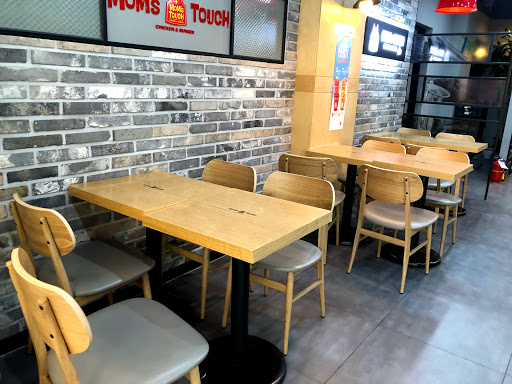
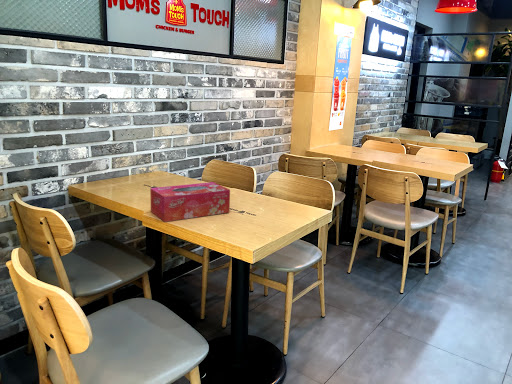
+ tissue box [149,181,231,223]
